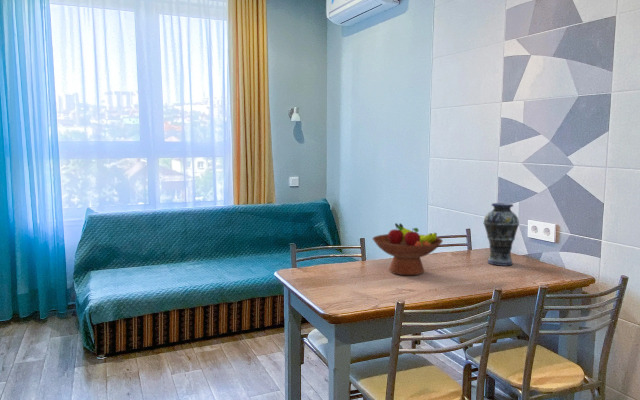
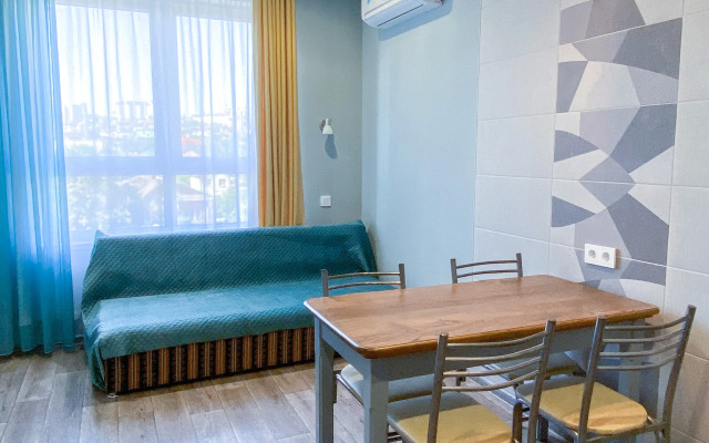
- vase [482,202,520,267]
- fruit bowl [372,222,444,276]
